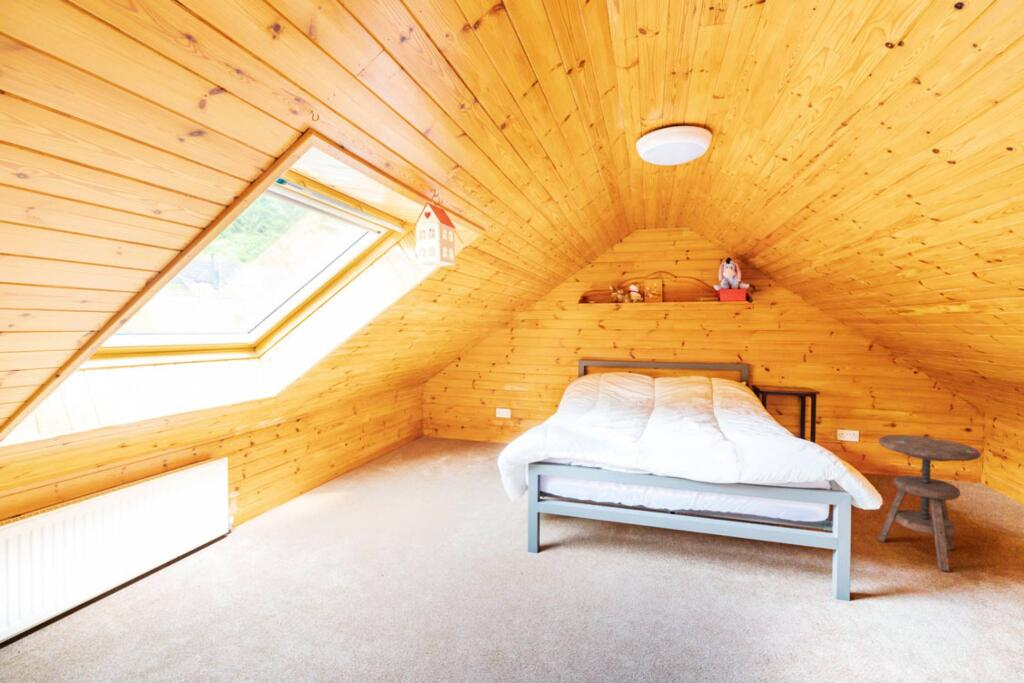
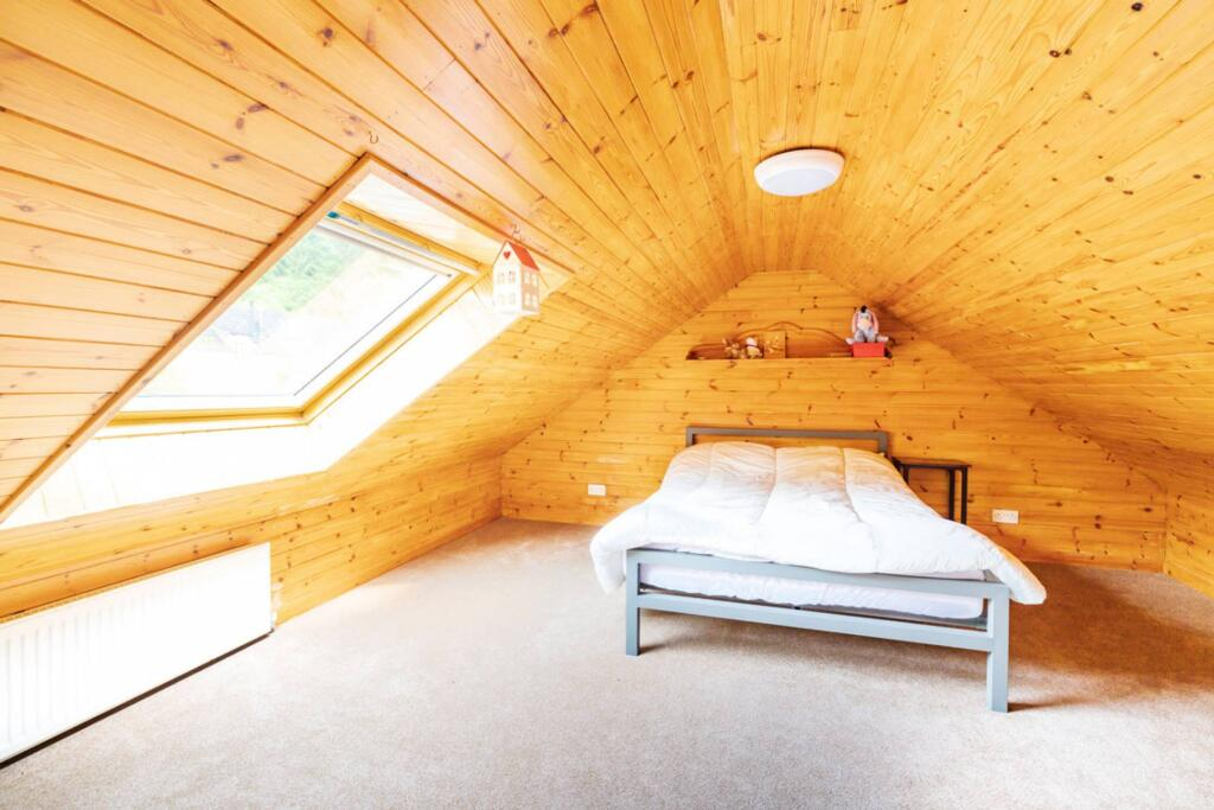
- side table [876,434,982,573]
